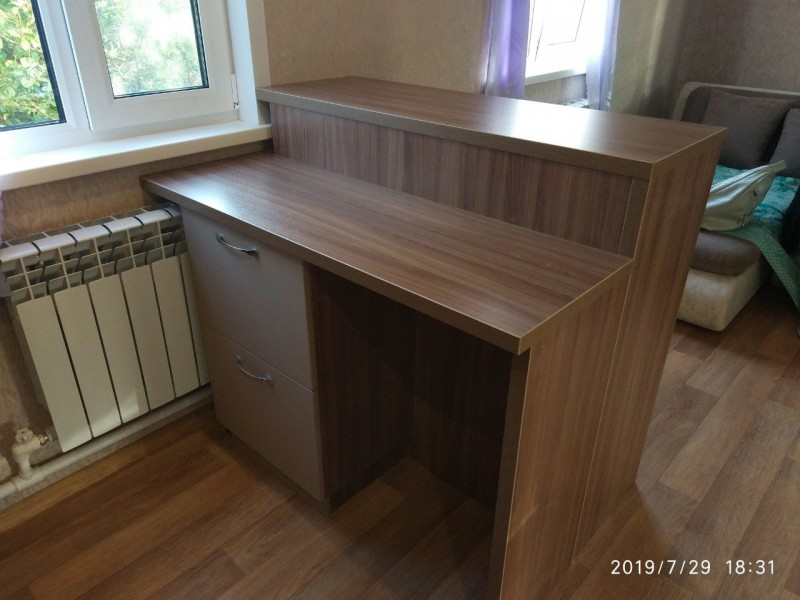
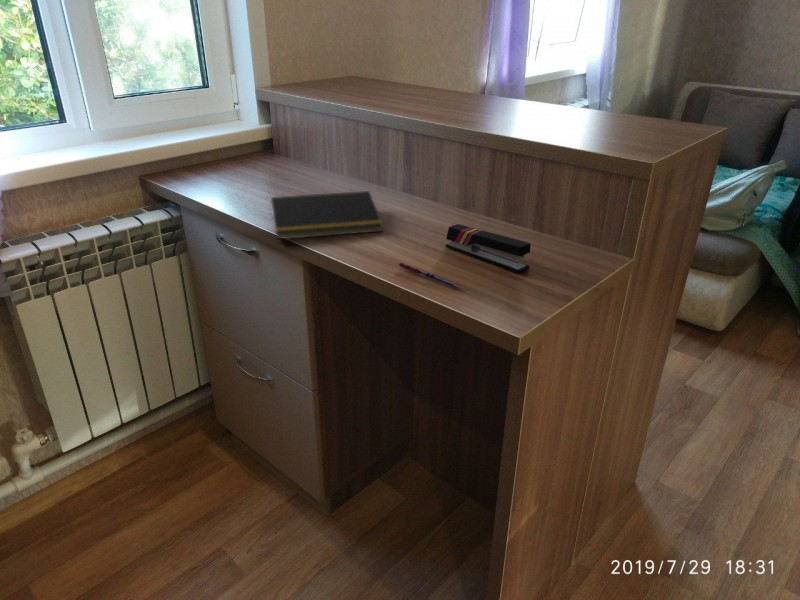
+ pen [398,262,461,290]
+ notepad [269,190,384,241]
+ stapler [445,223,532,274]
